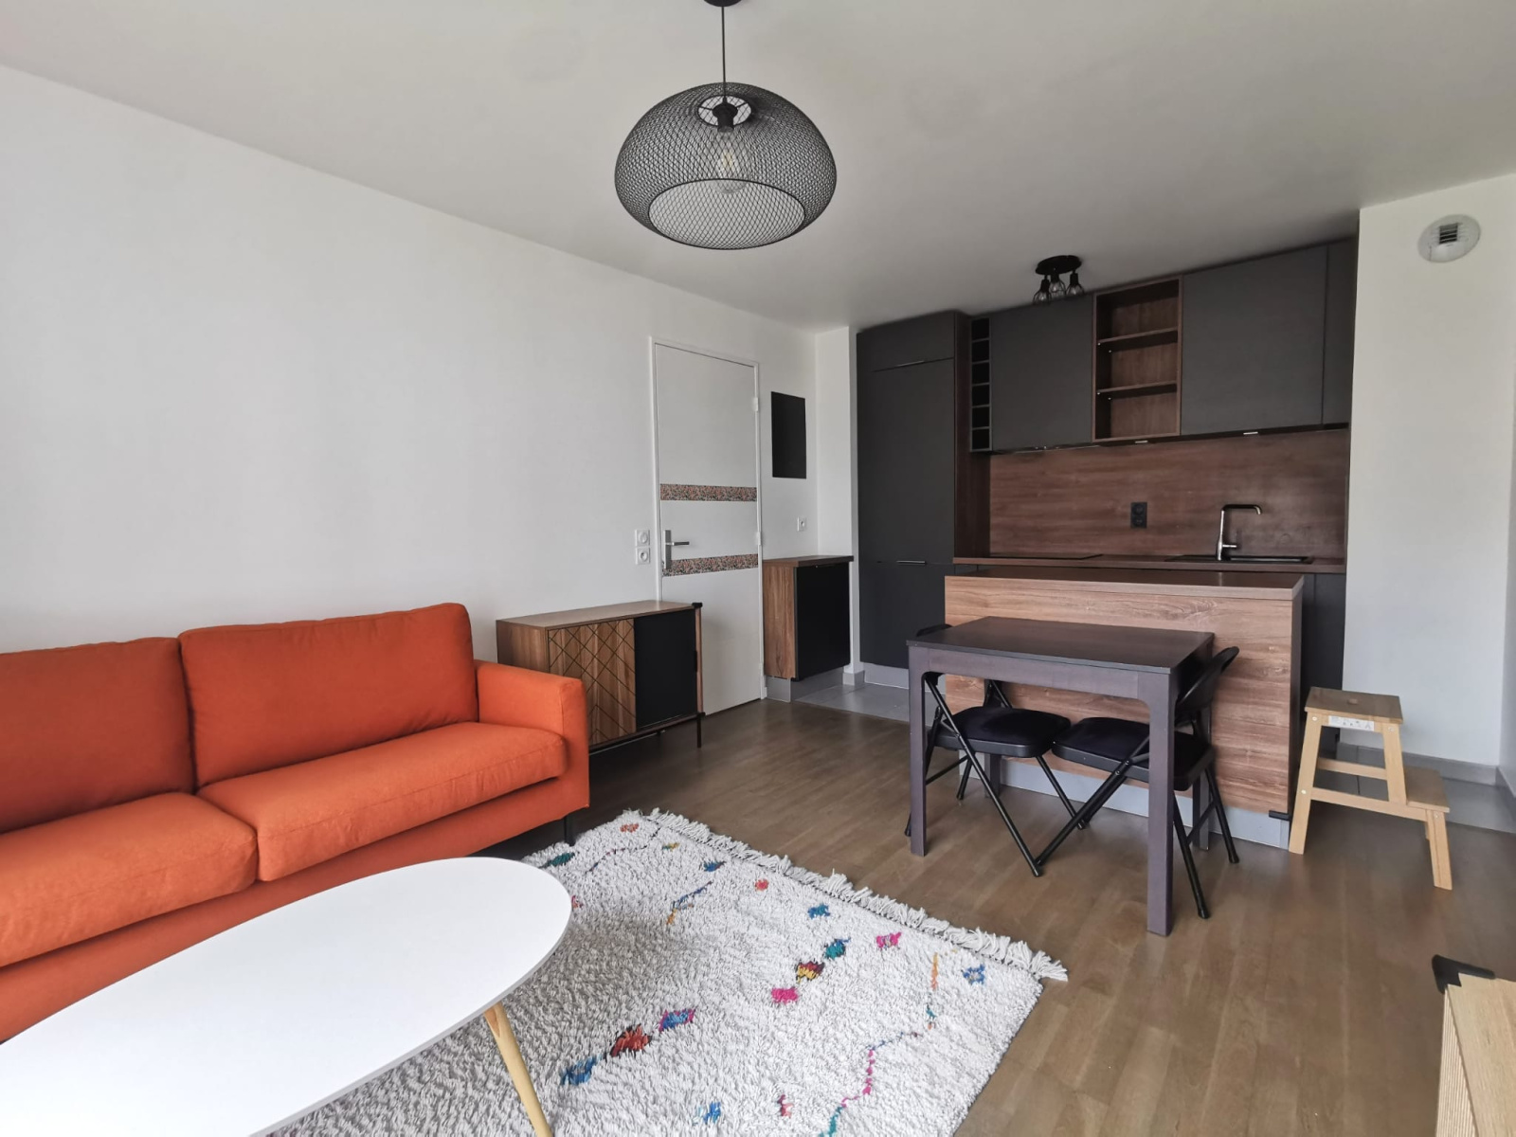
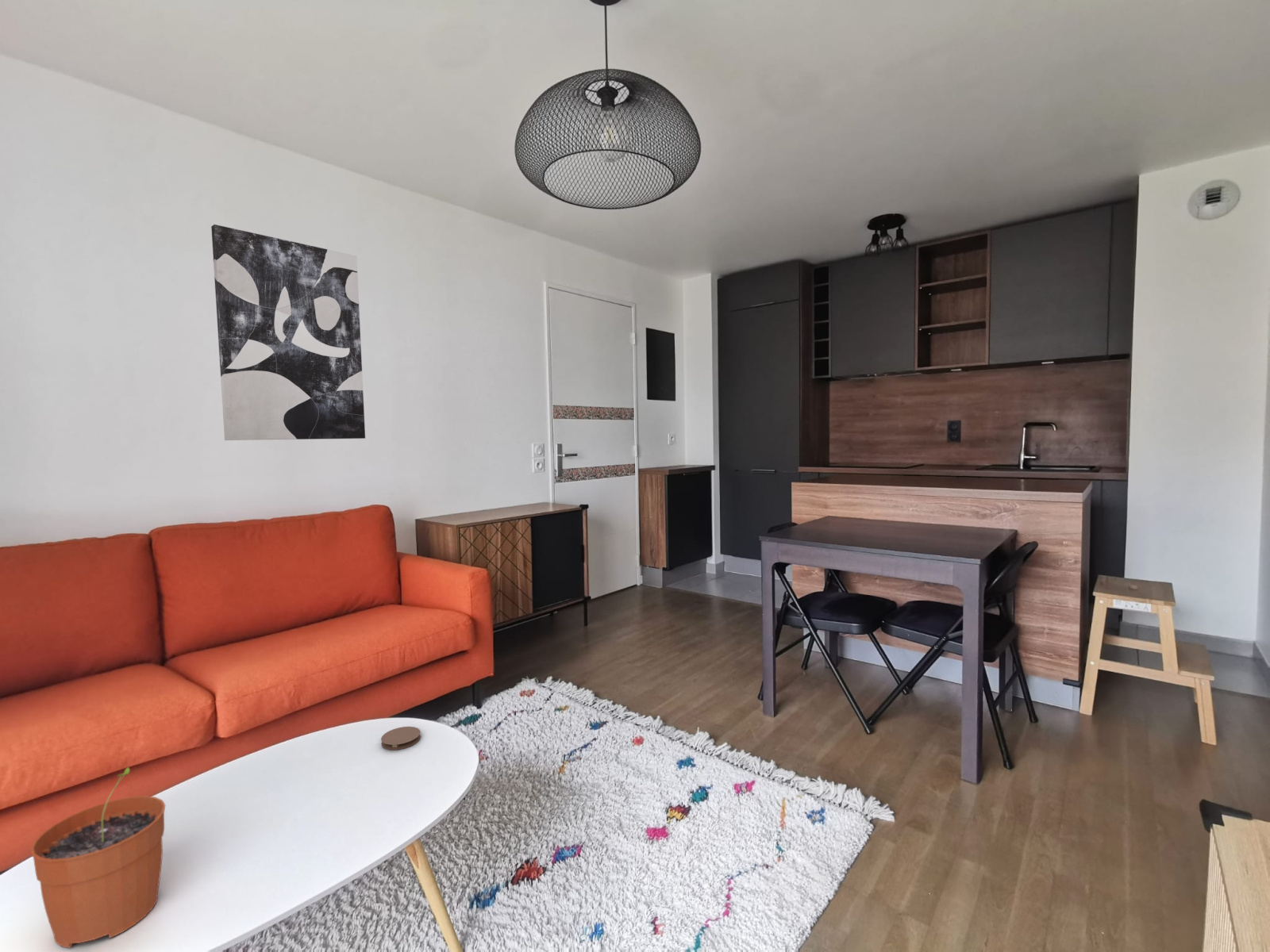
+ wall art [210,224,366,441]
+ plant pot [29,766,166,949]
+ coaster [380,726,421,750]
